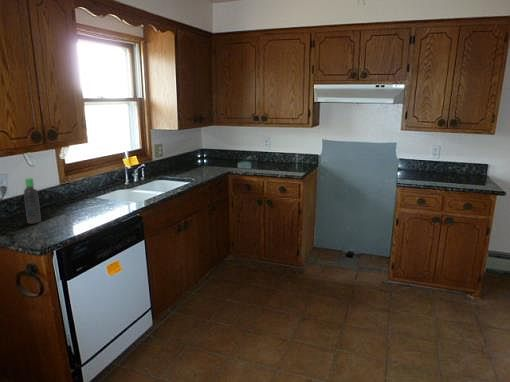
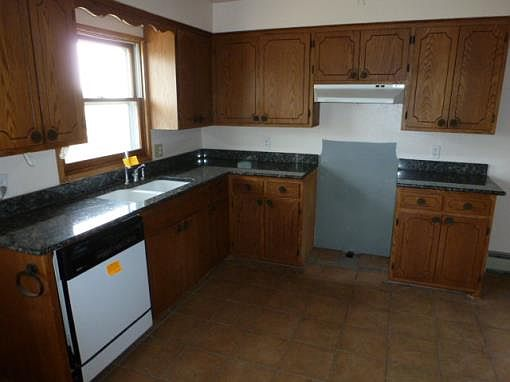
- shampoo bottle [23,177,42,225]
